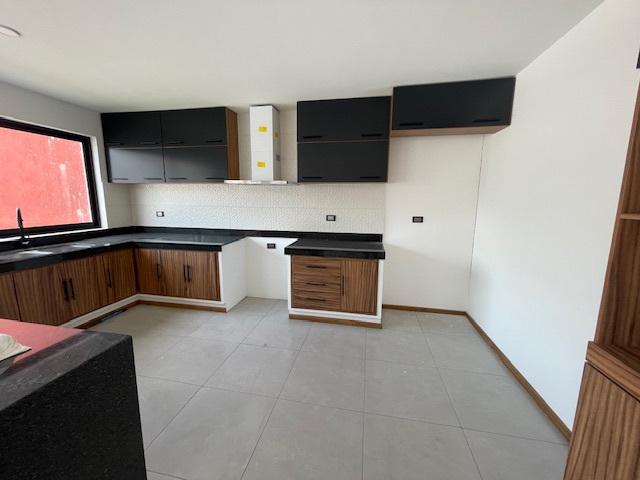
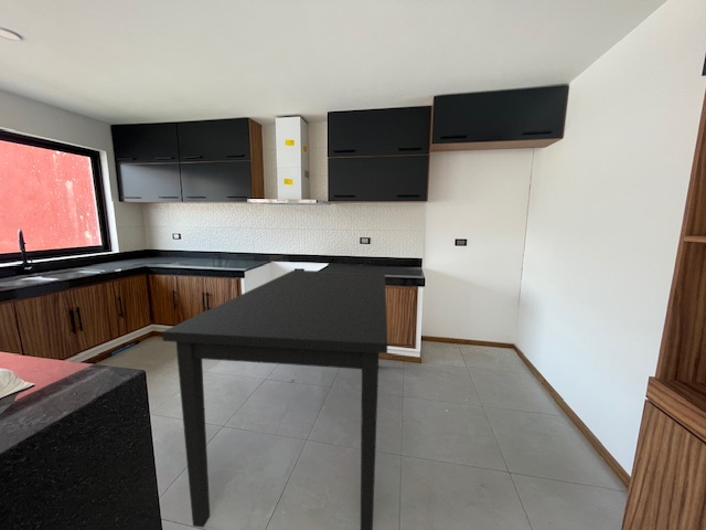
+ dining table [161,269,388,530]
